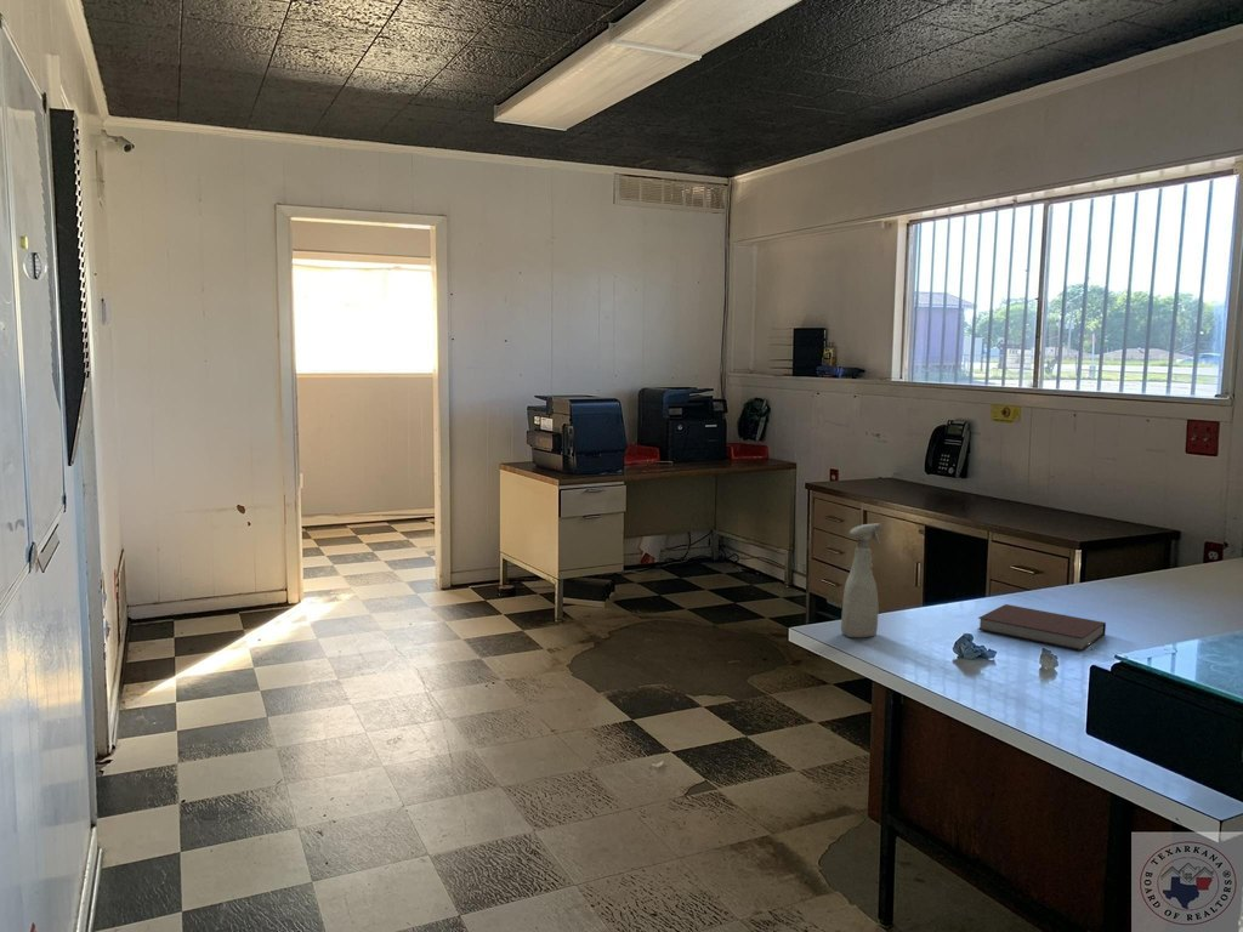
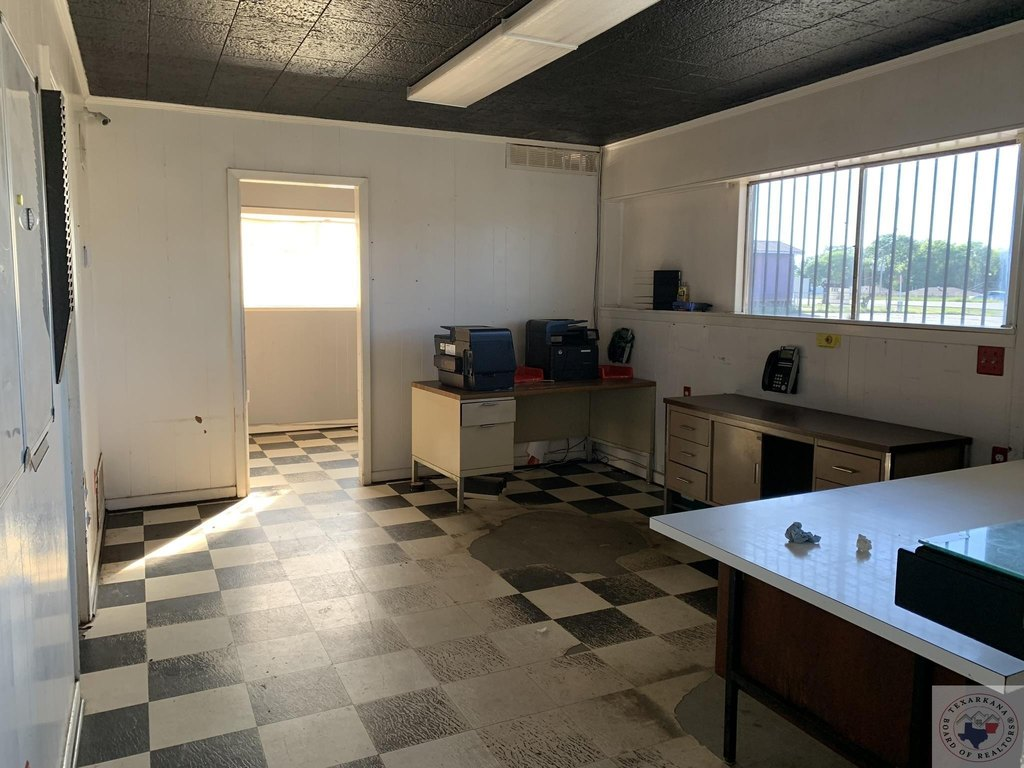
- spray bottle [840,522,882,638]
- notebook [976,603,1107,652]
